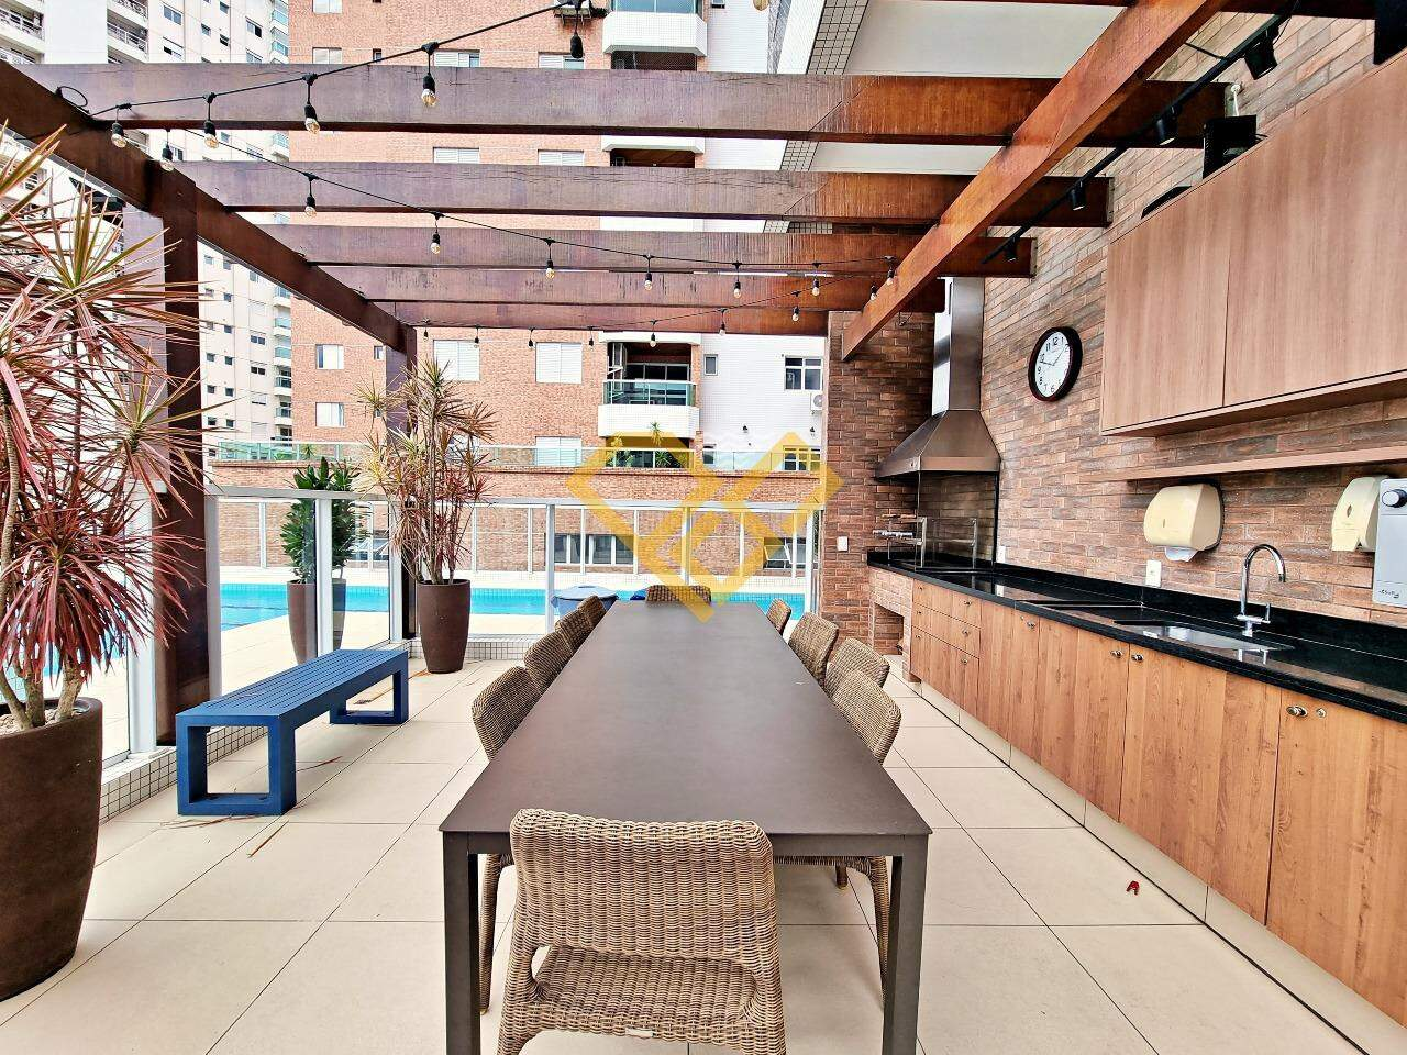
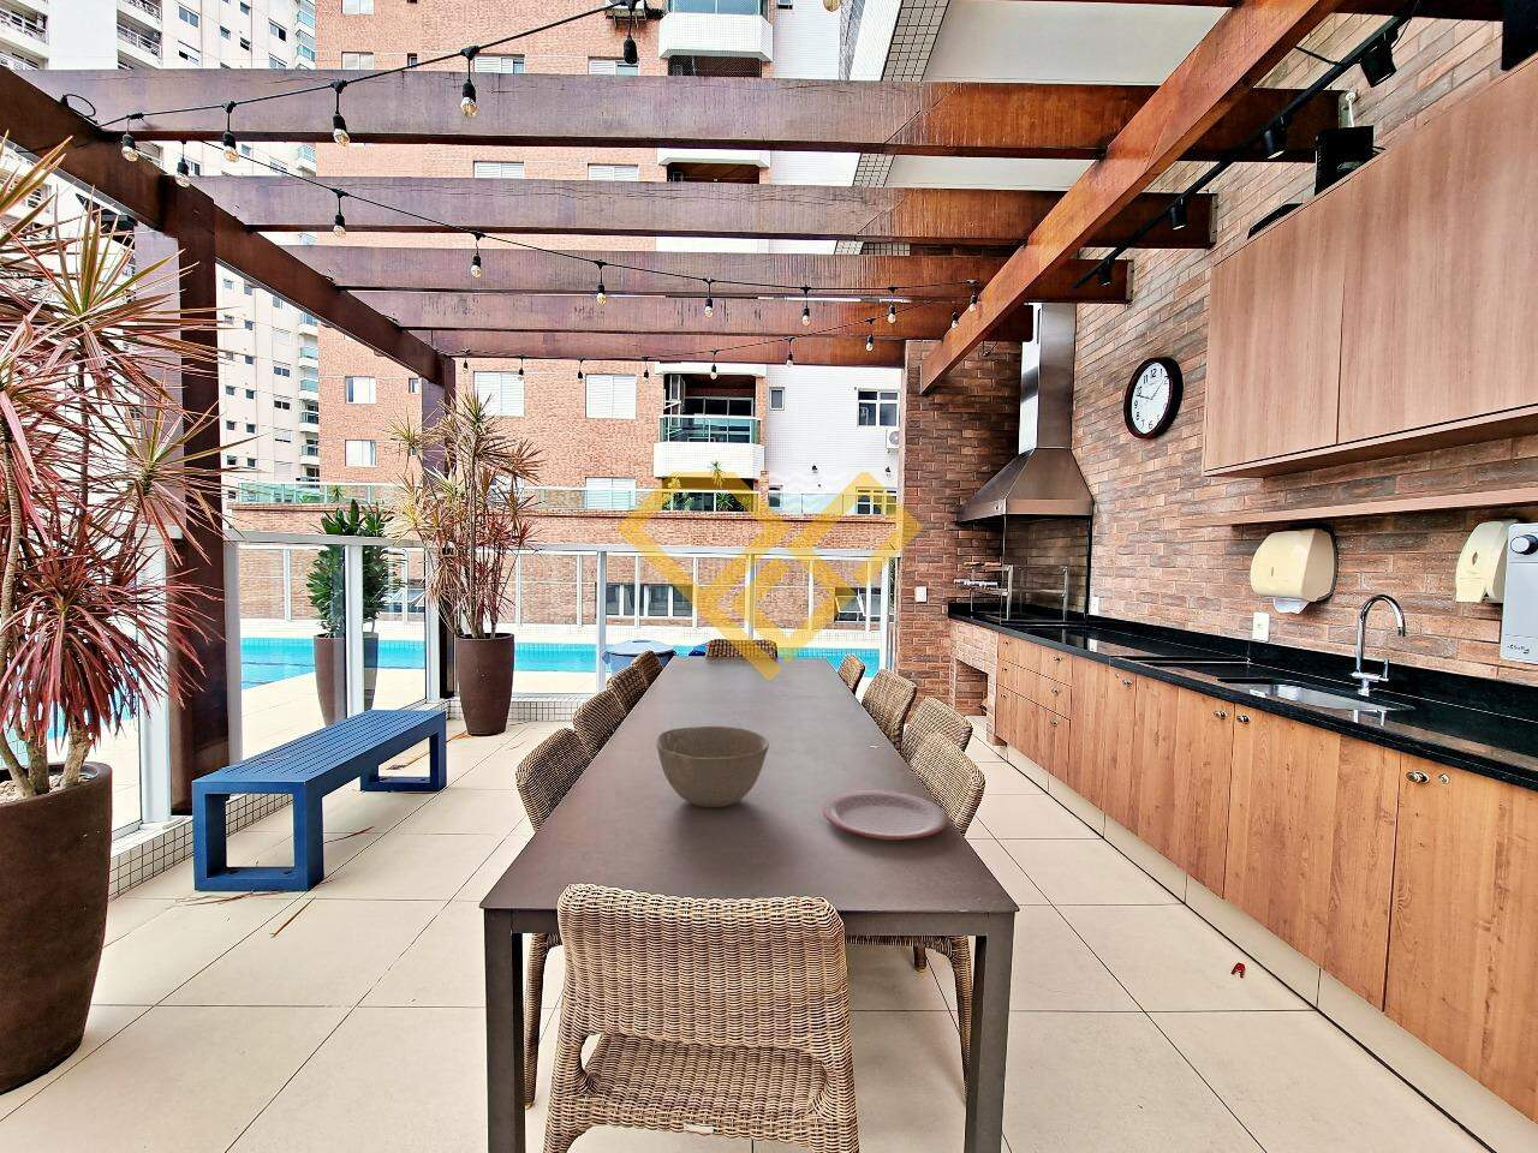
+ bowl [655,725,770,808]
+ plate [821,790,949,841]
